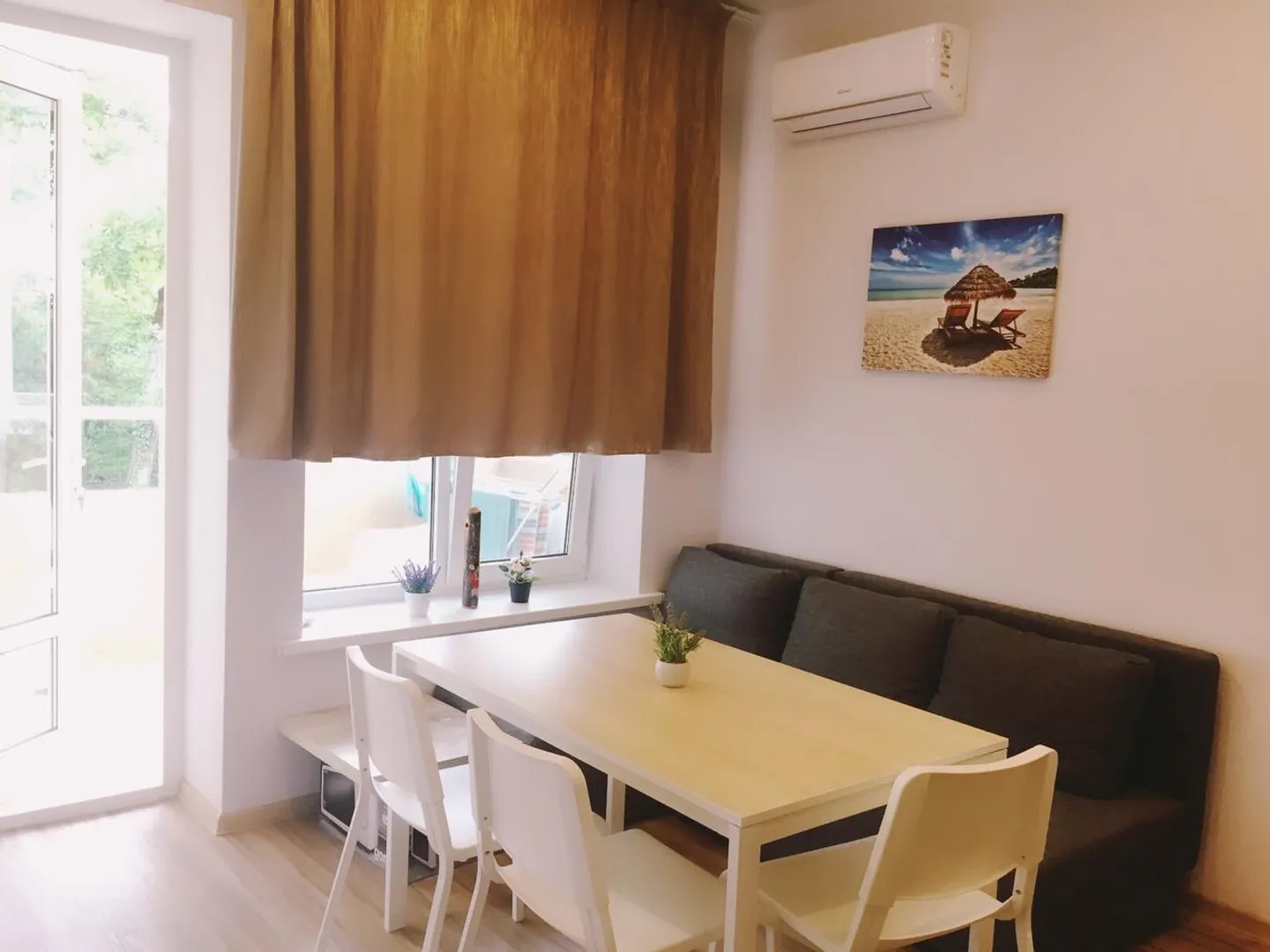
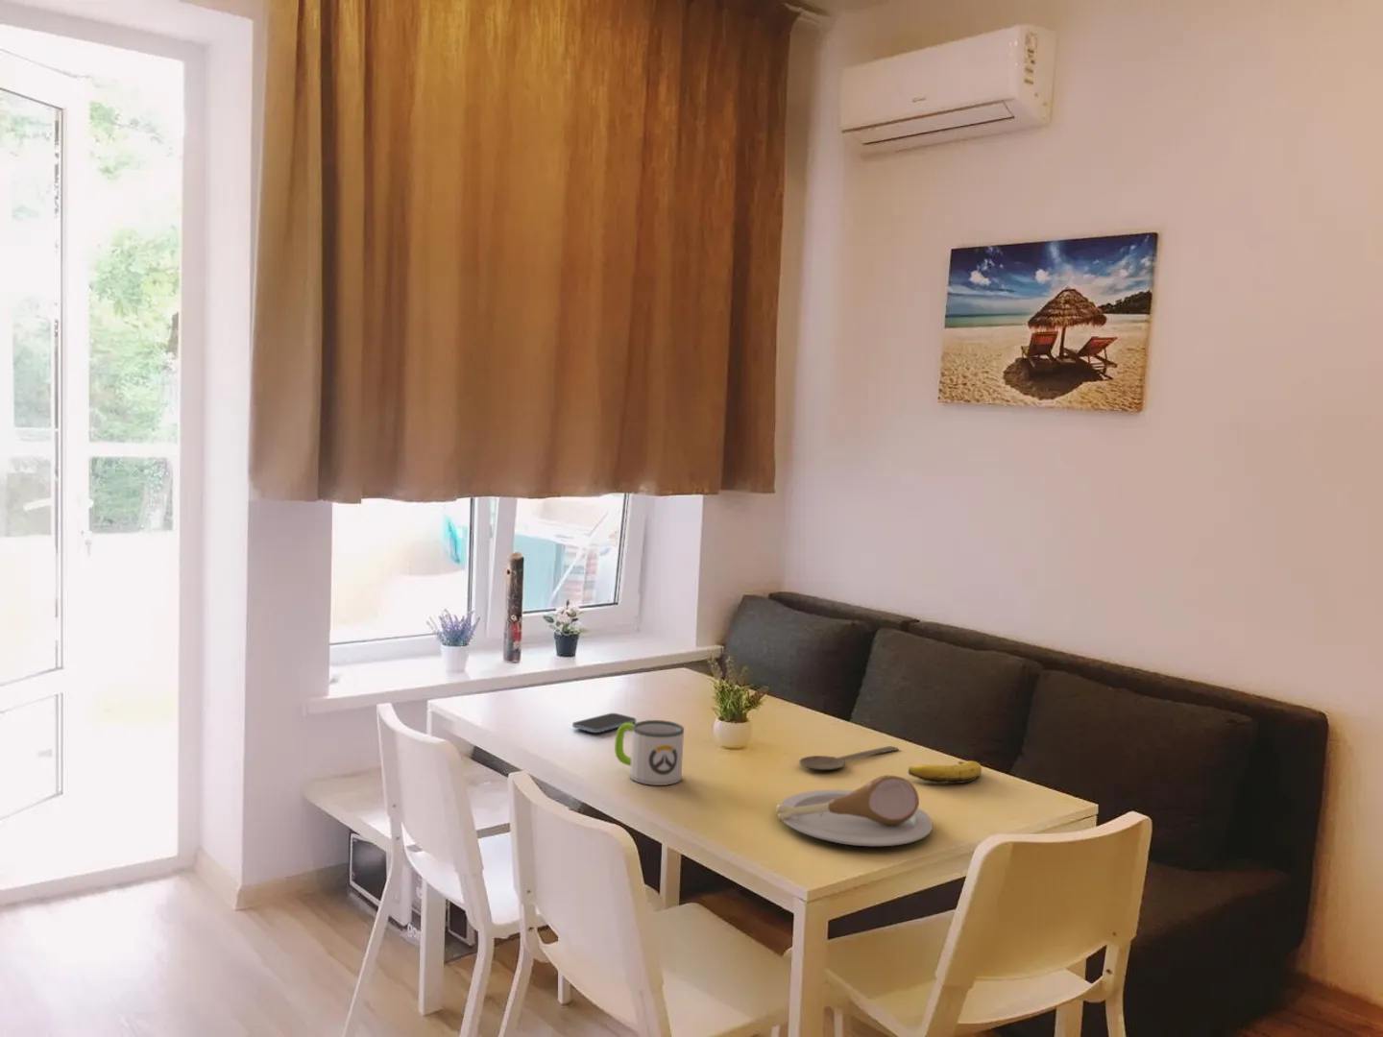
+ banana [907,760,982,784]
+ smartphone [572,712,637,733]
+ wooden spoon [798,745,899,771]
+ plate [776,774,933,846]
+ mug [614,719,685,786]
